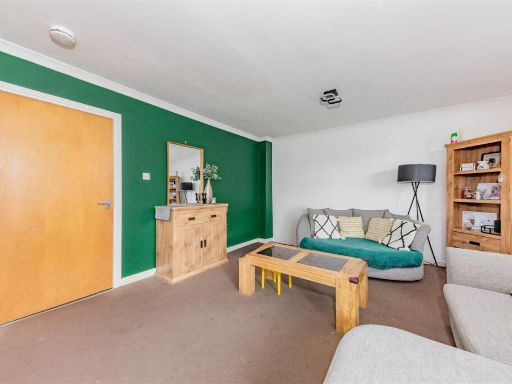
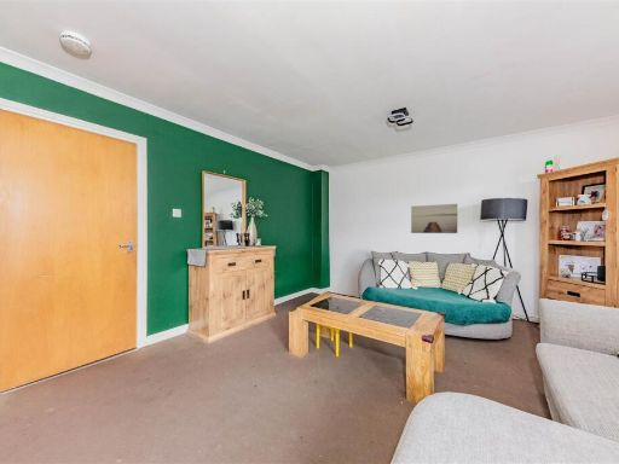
+ wall art [410,203,458,234]
